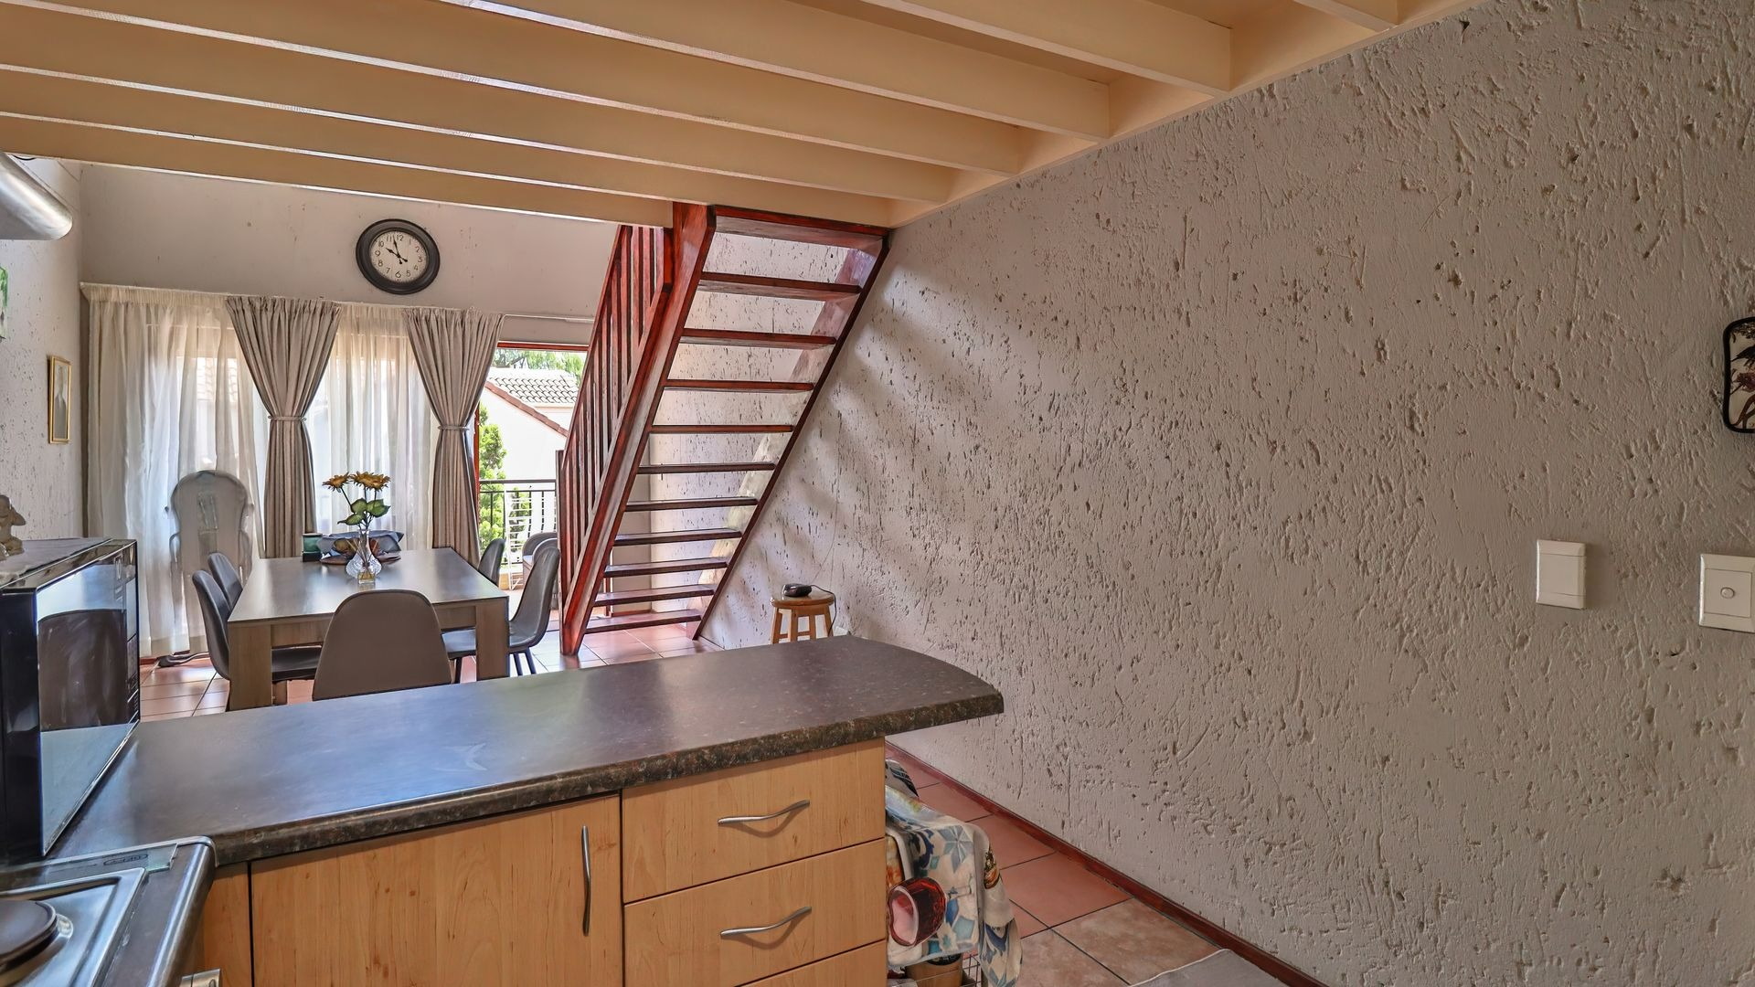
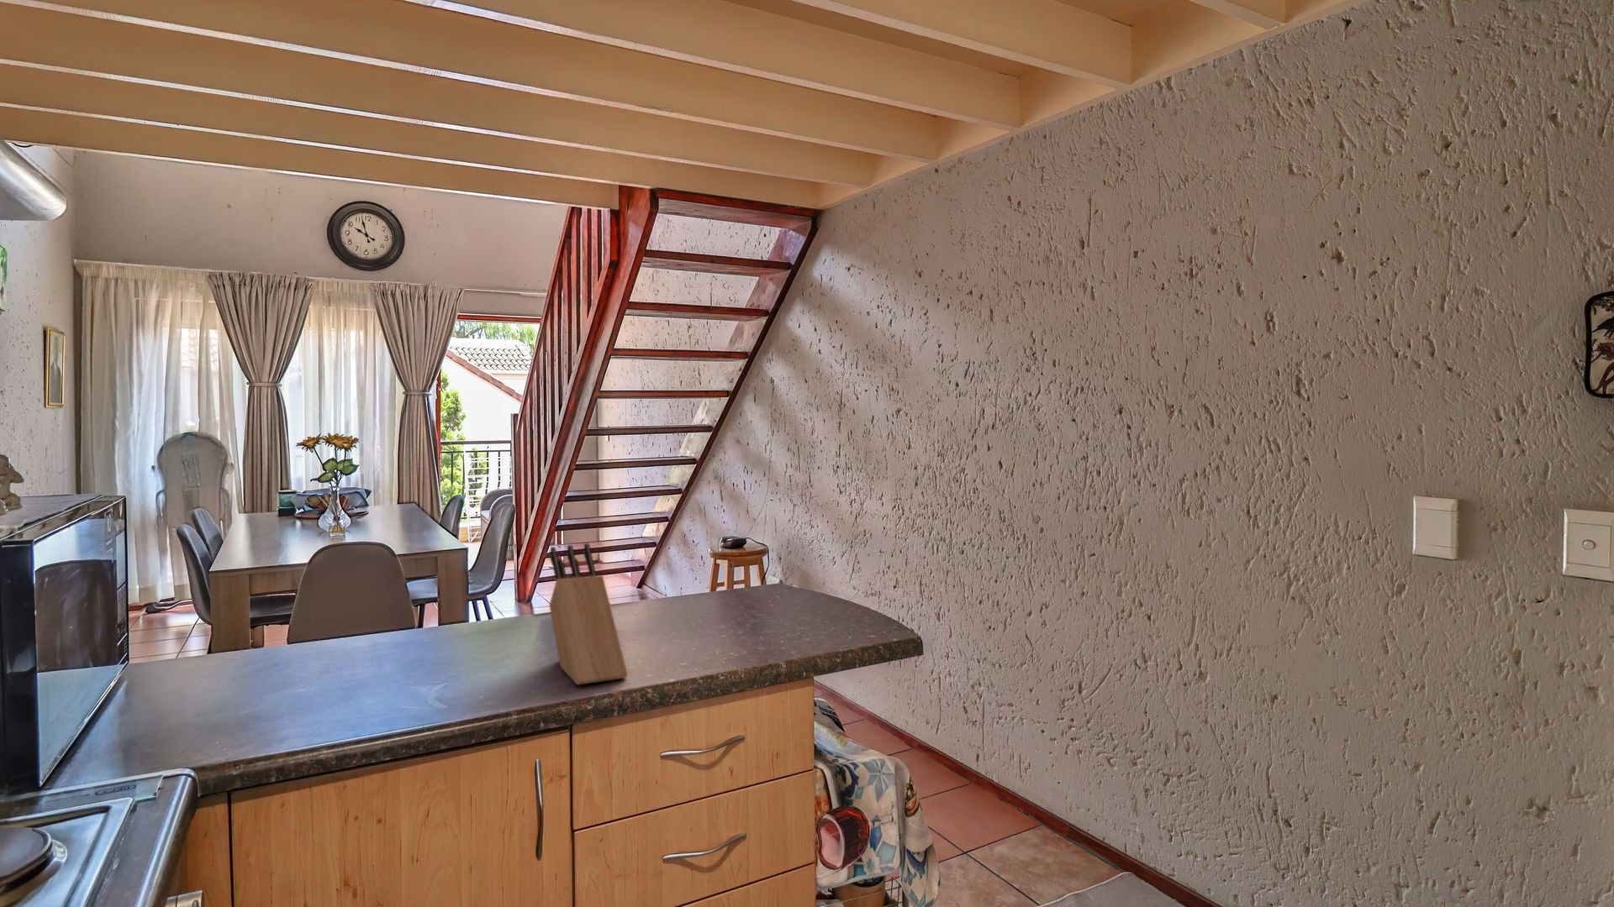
+ knife block [548,543,629,686]
